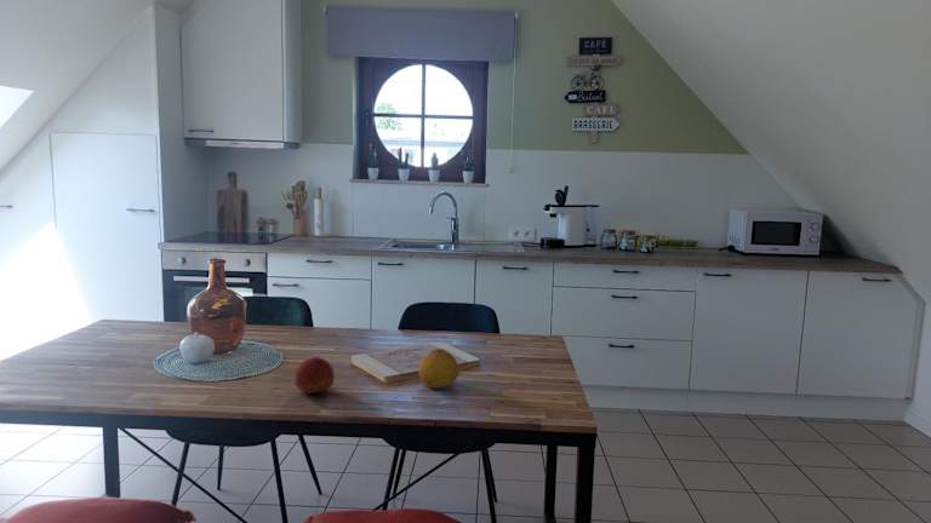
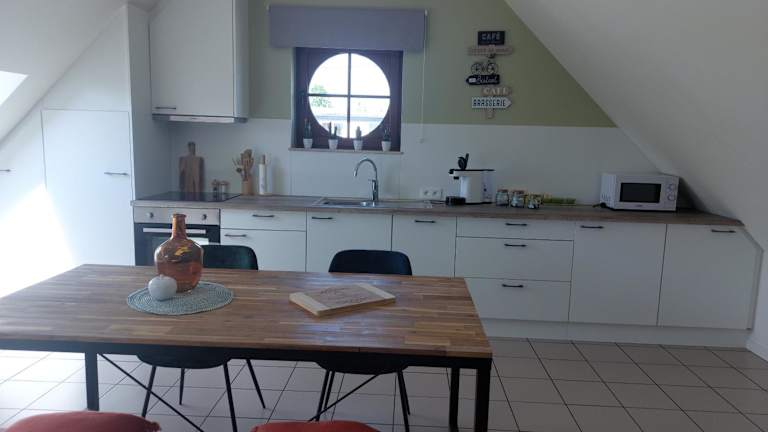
- fruit [417,347,459,390]
- fruit [293,356,336,395]
